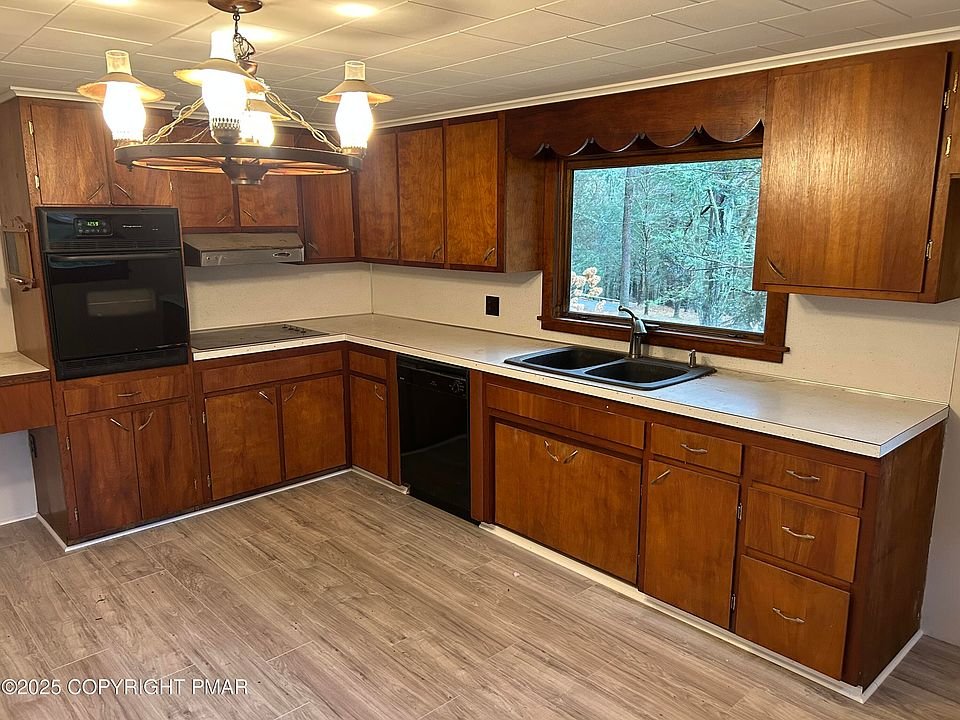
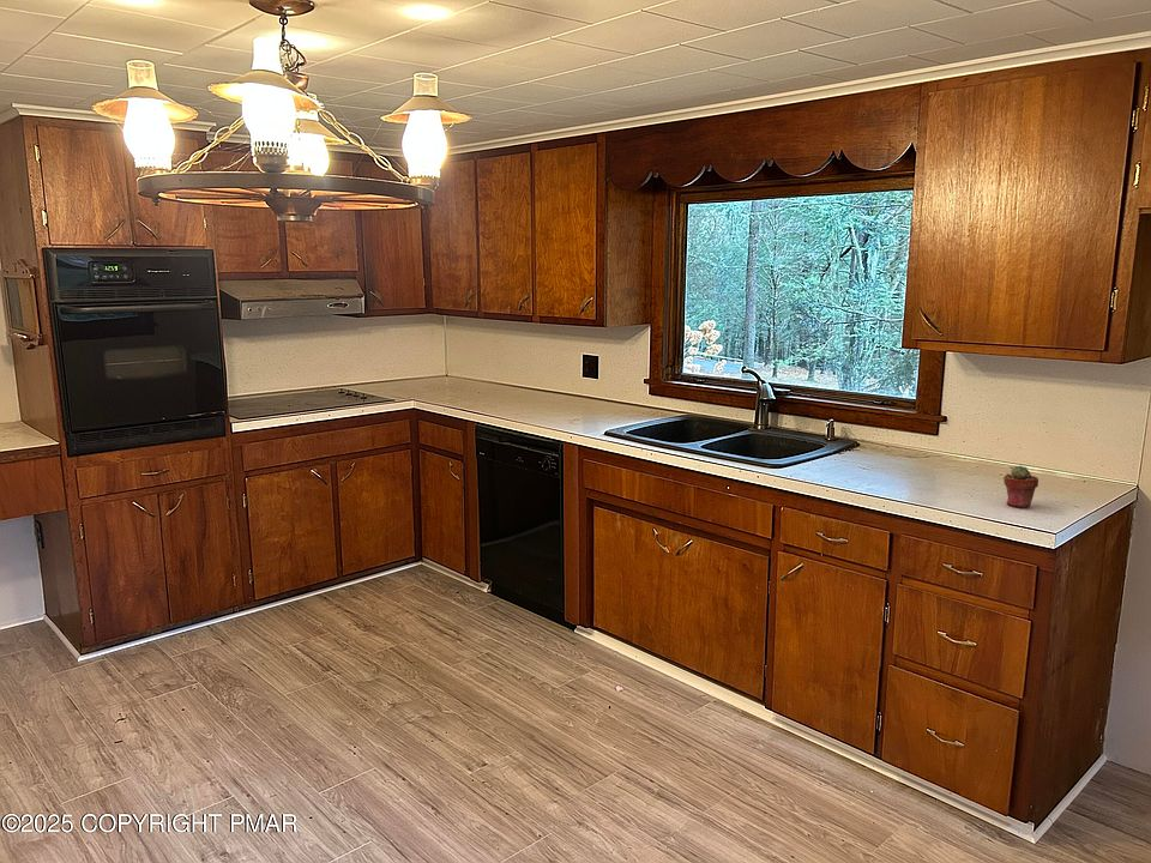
+ potted succulent [1002,464,1039,509]
